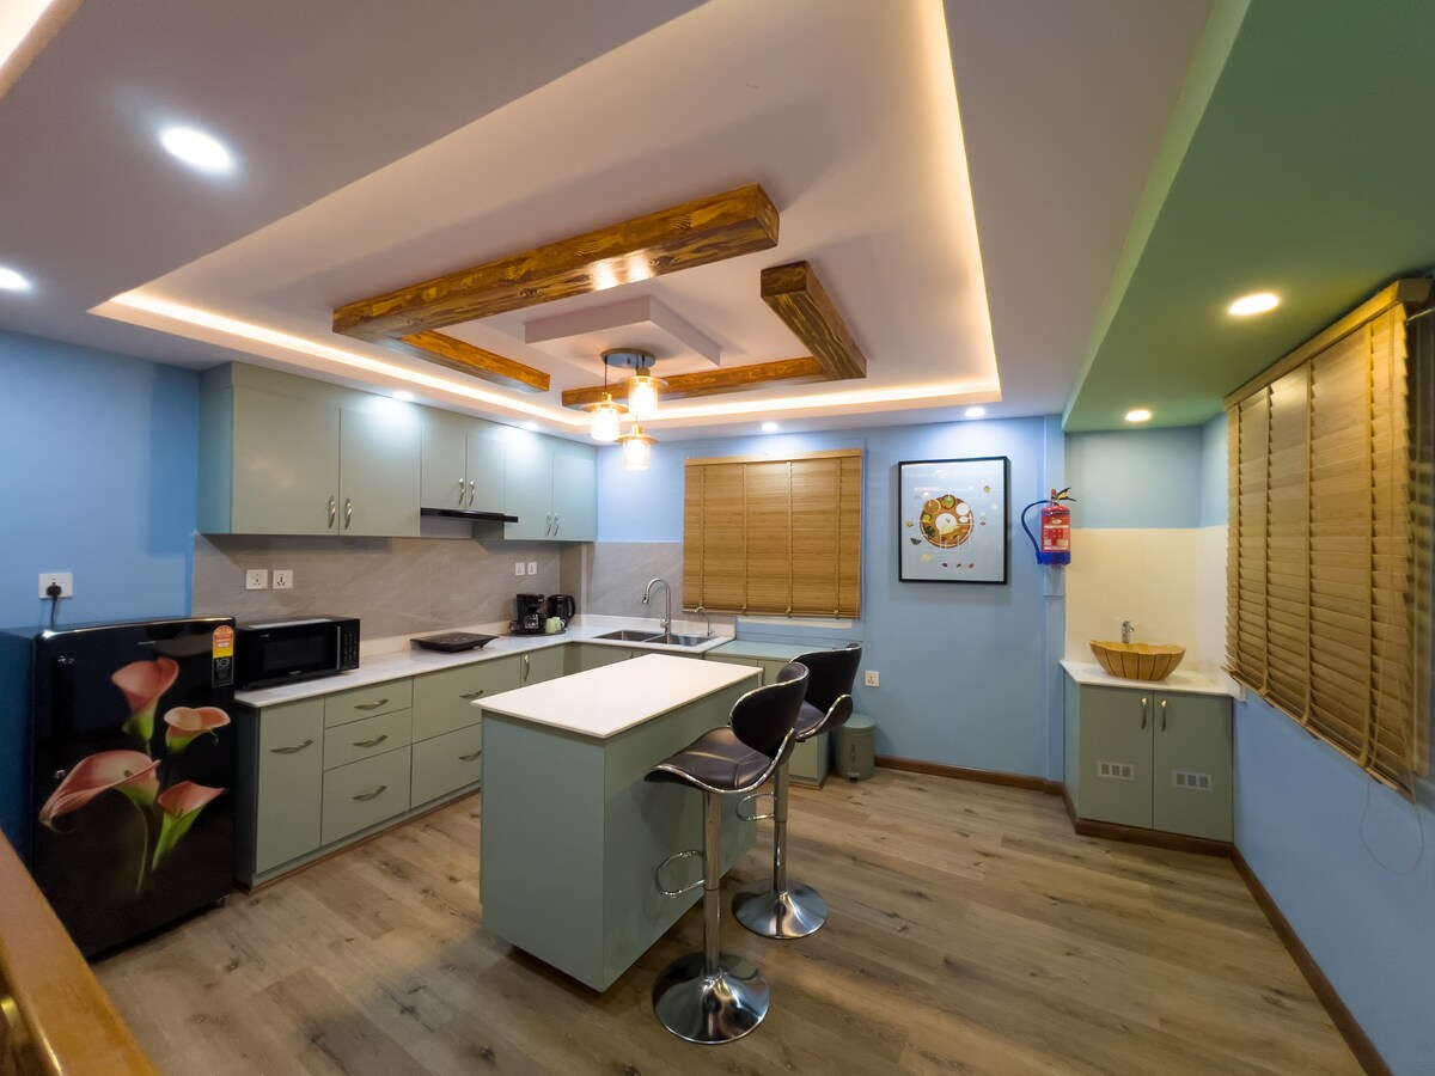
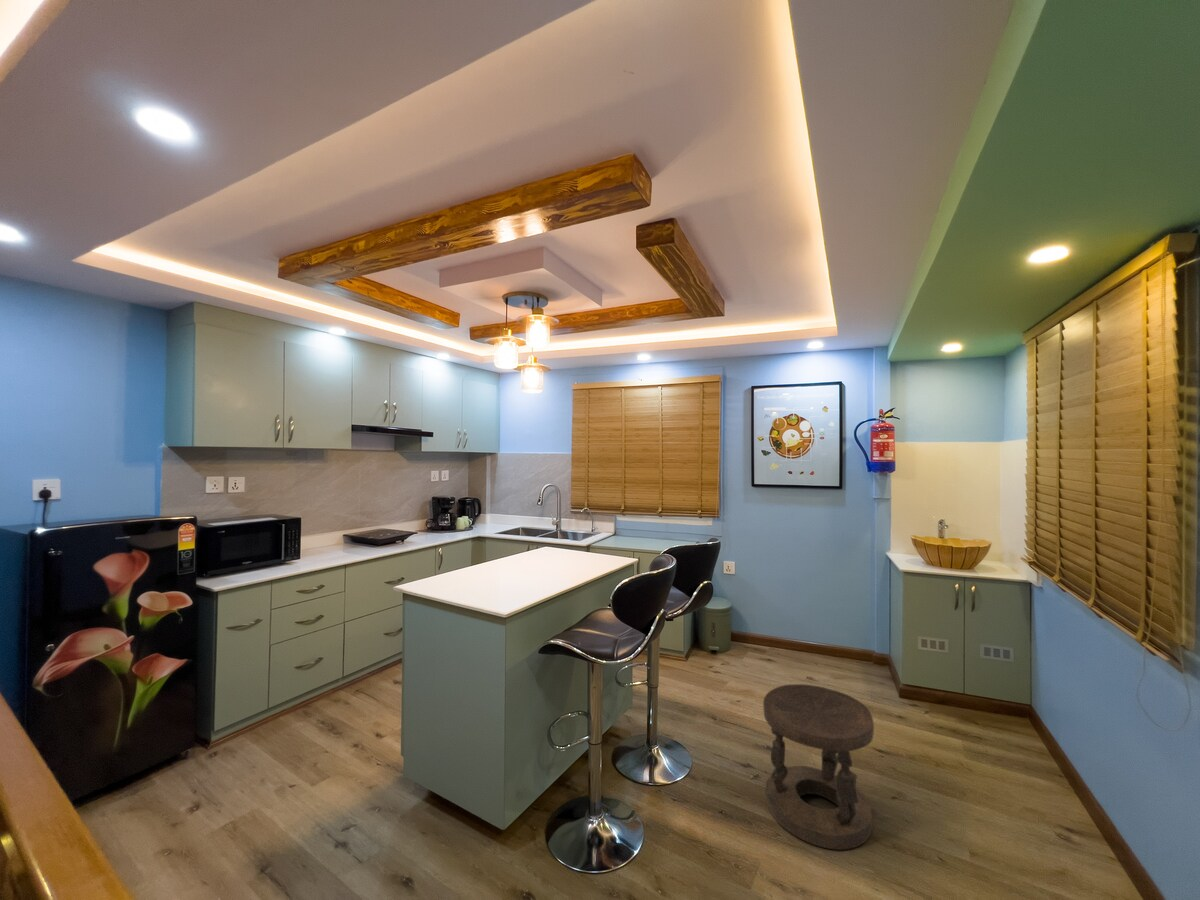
+ stool [762,683,875,851]
